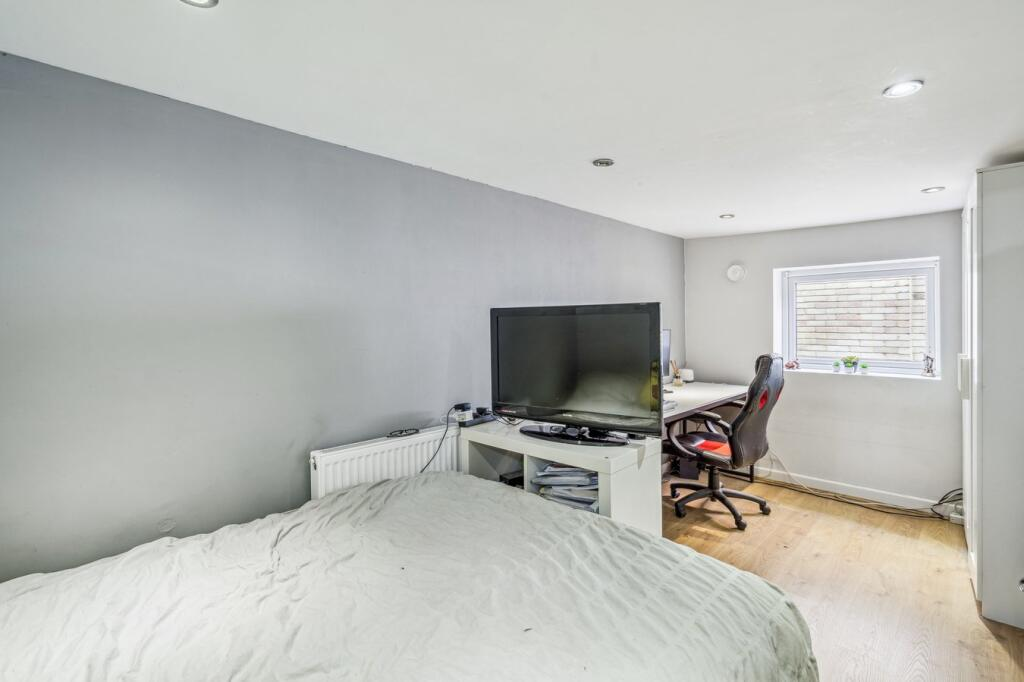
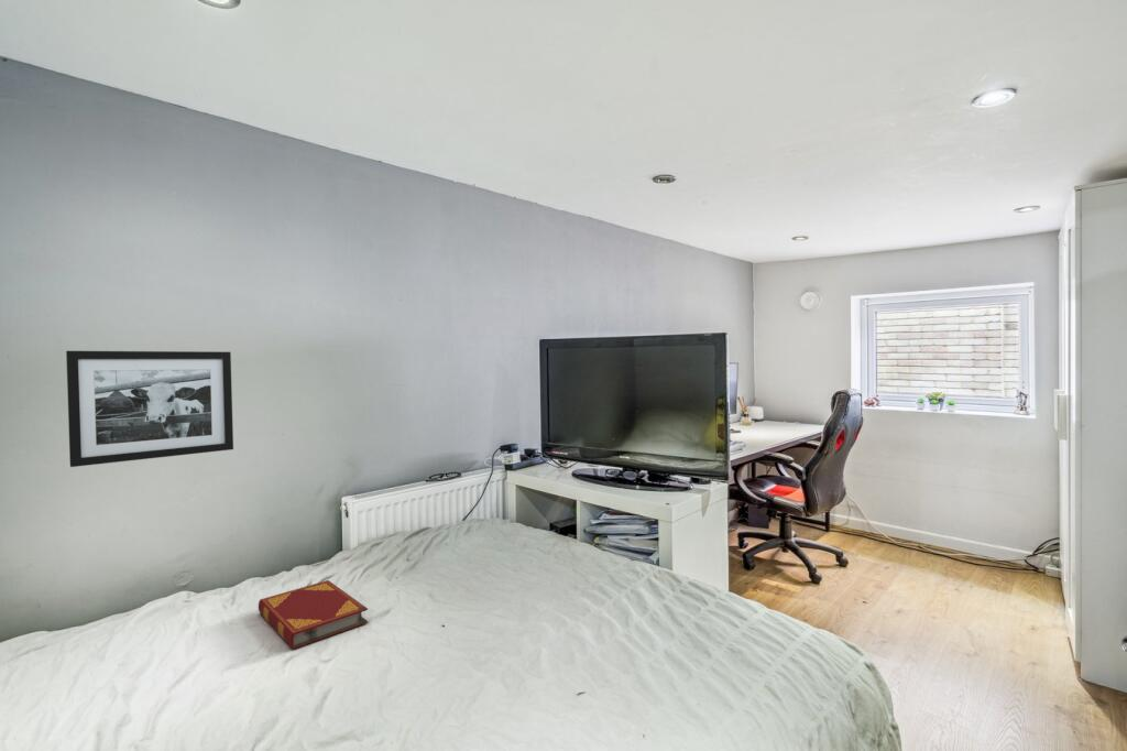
+ picture frame [65,350,234,468]
+ hardback book [258,579,369,651]
